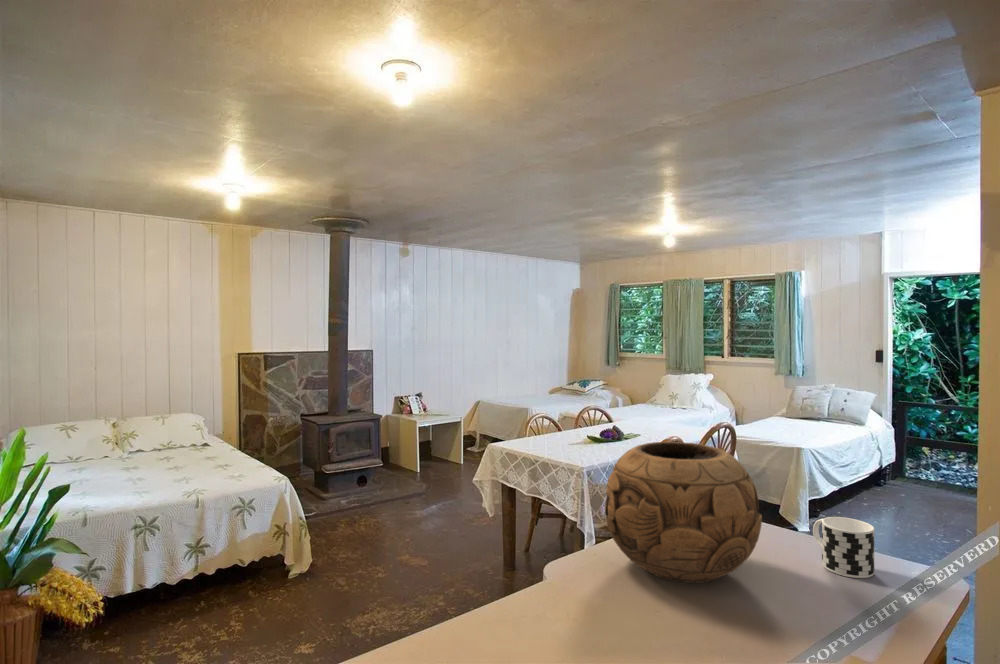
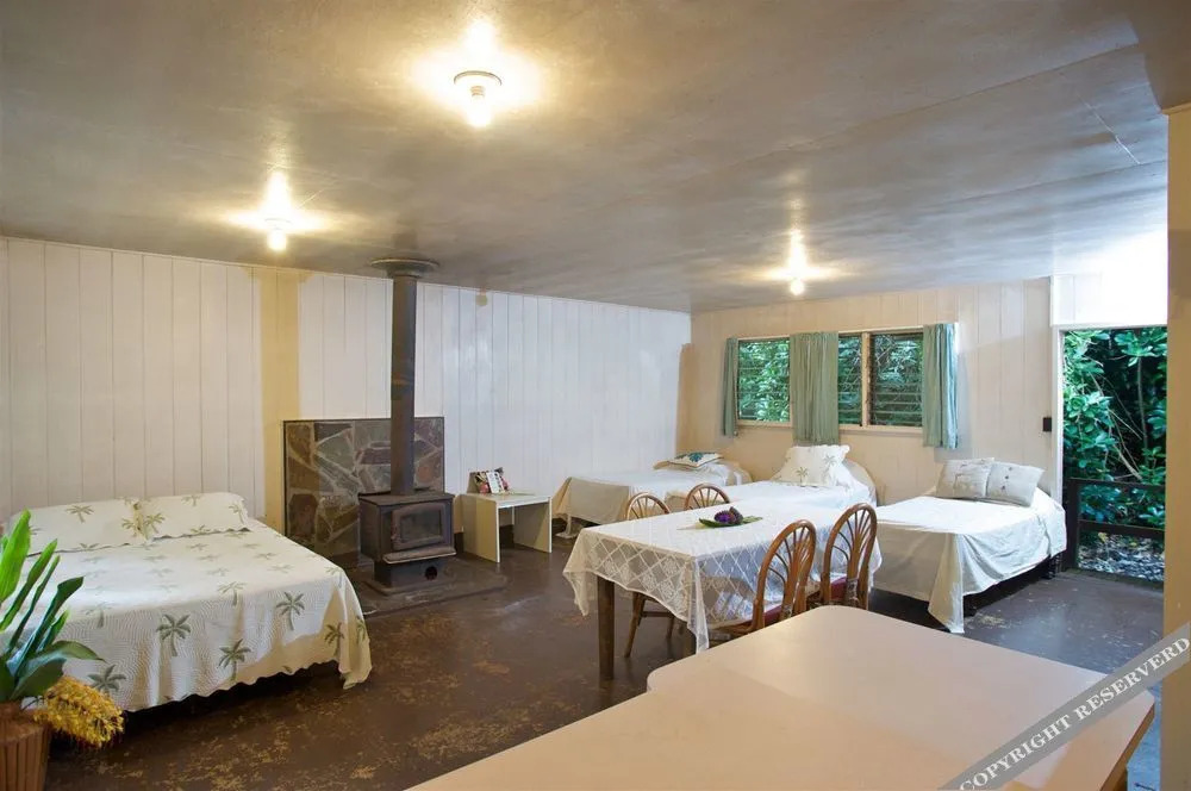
- cup [812,516,875,579]
- decorative bowl [604,441,763,584]
